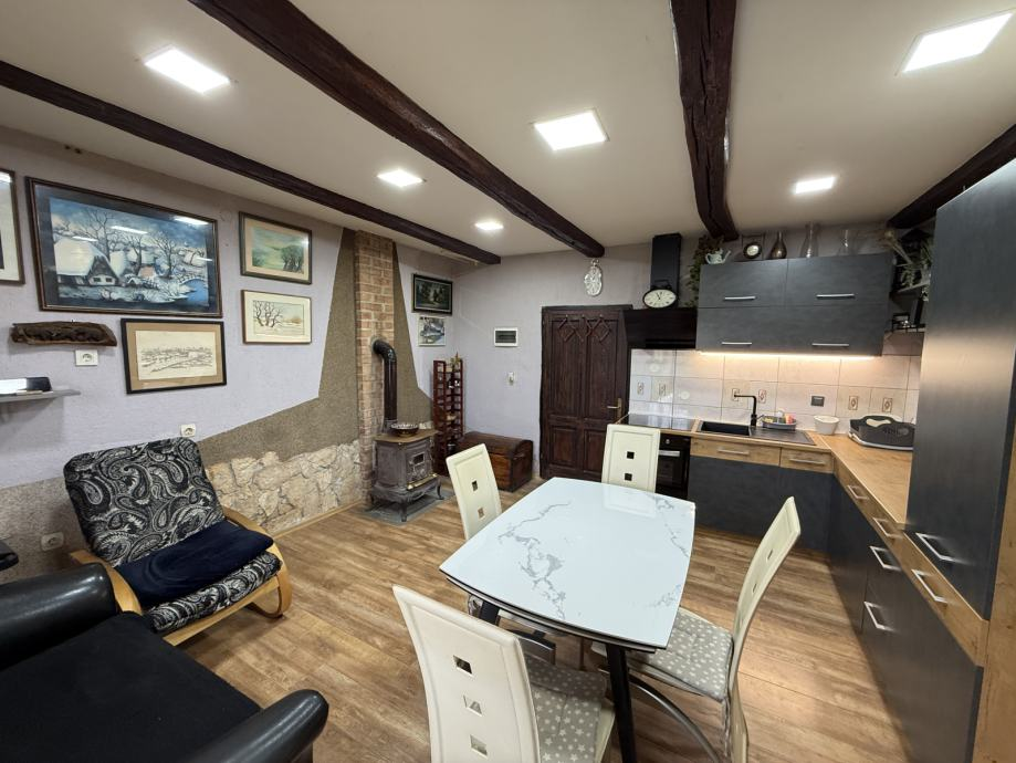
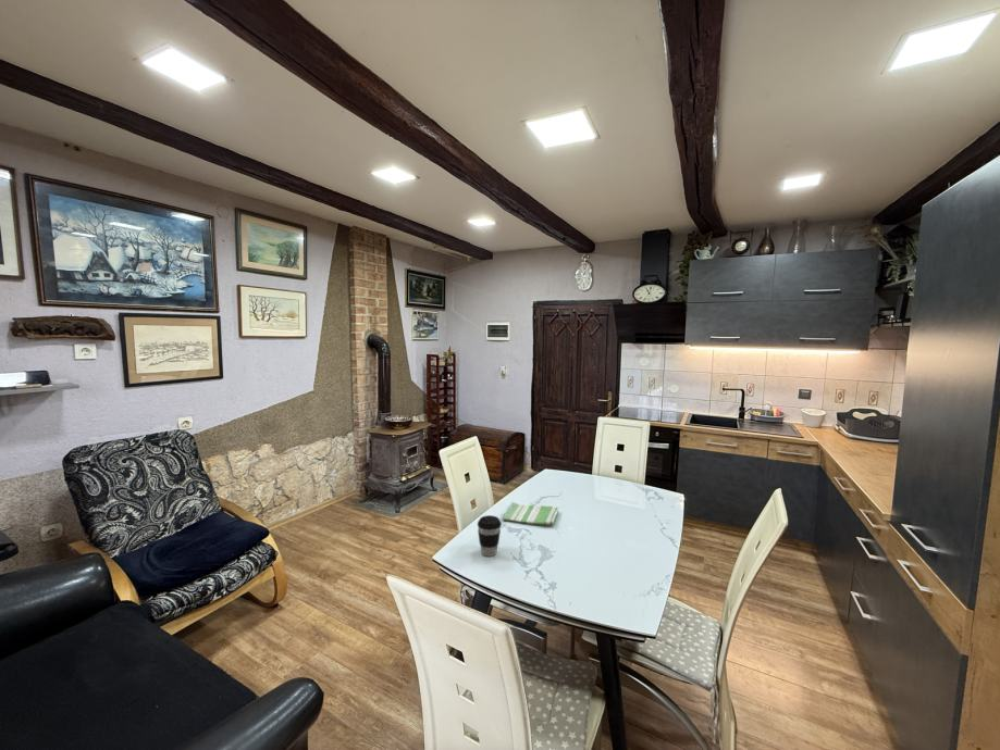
+ coffee cup [477,514,503,558]
+ dish towel [502,501,559,526]
